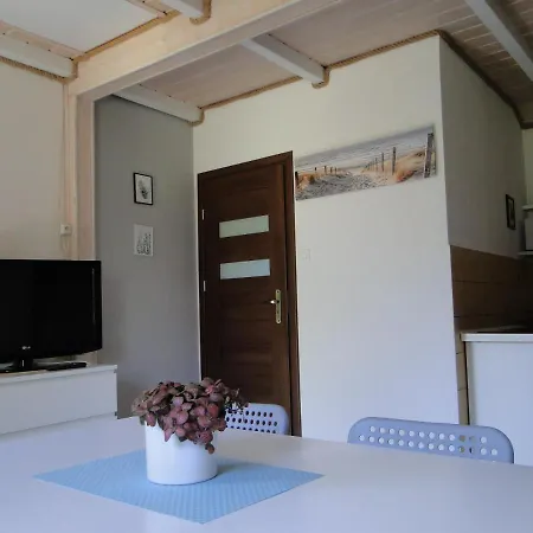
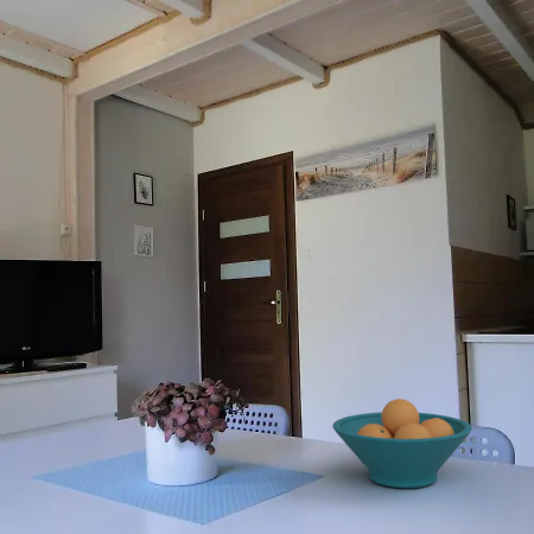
+ fruit bowl [331,398,473,489]
